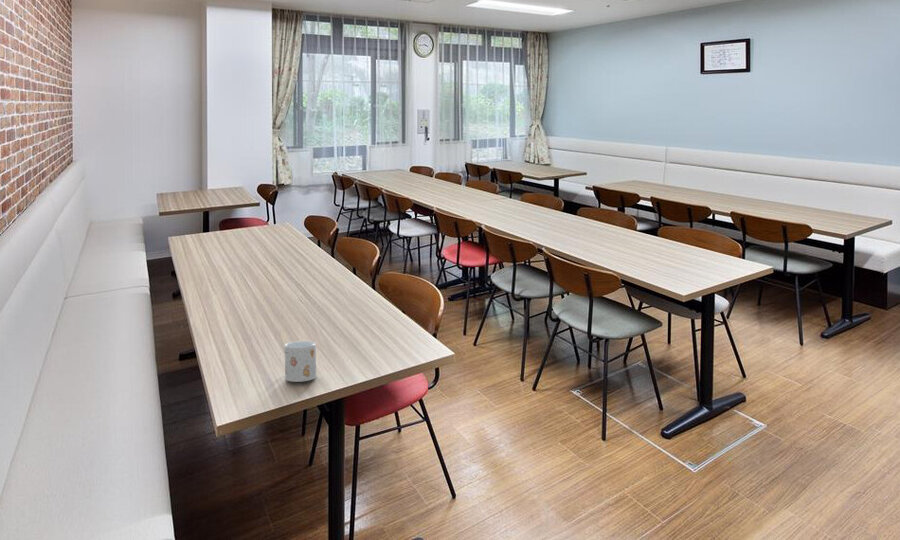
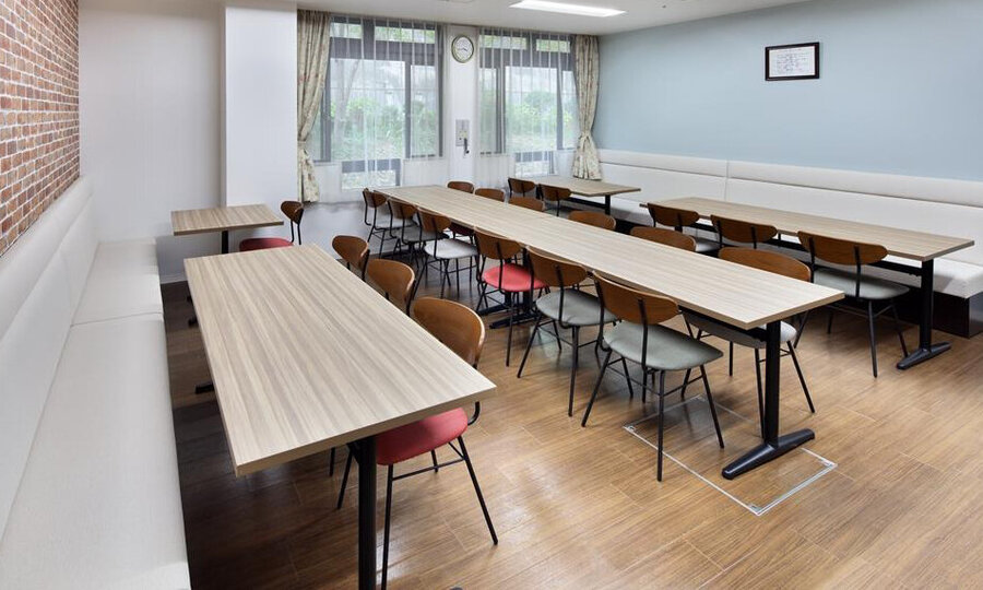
- mug [283,340,317,383]
